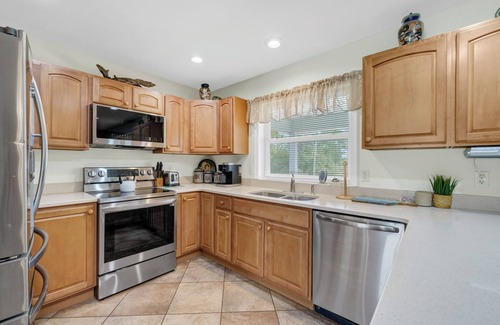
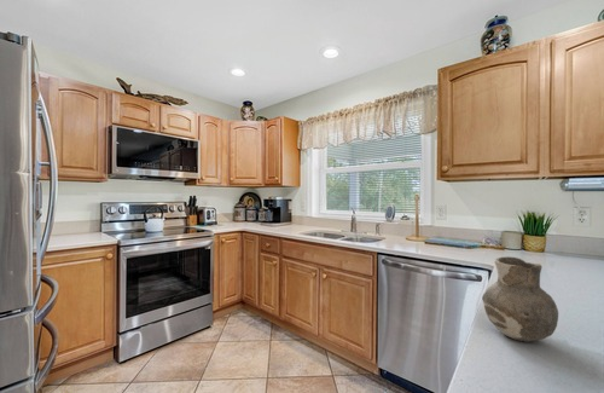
+ ceramic pitcher [481,255,559,342]
